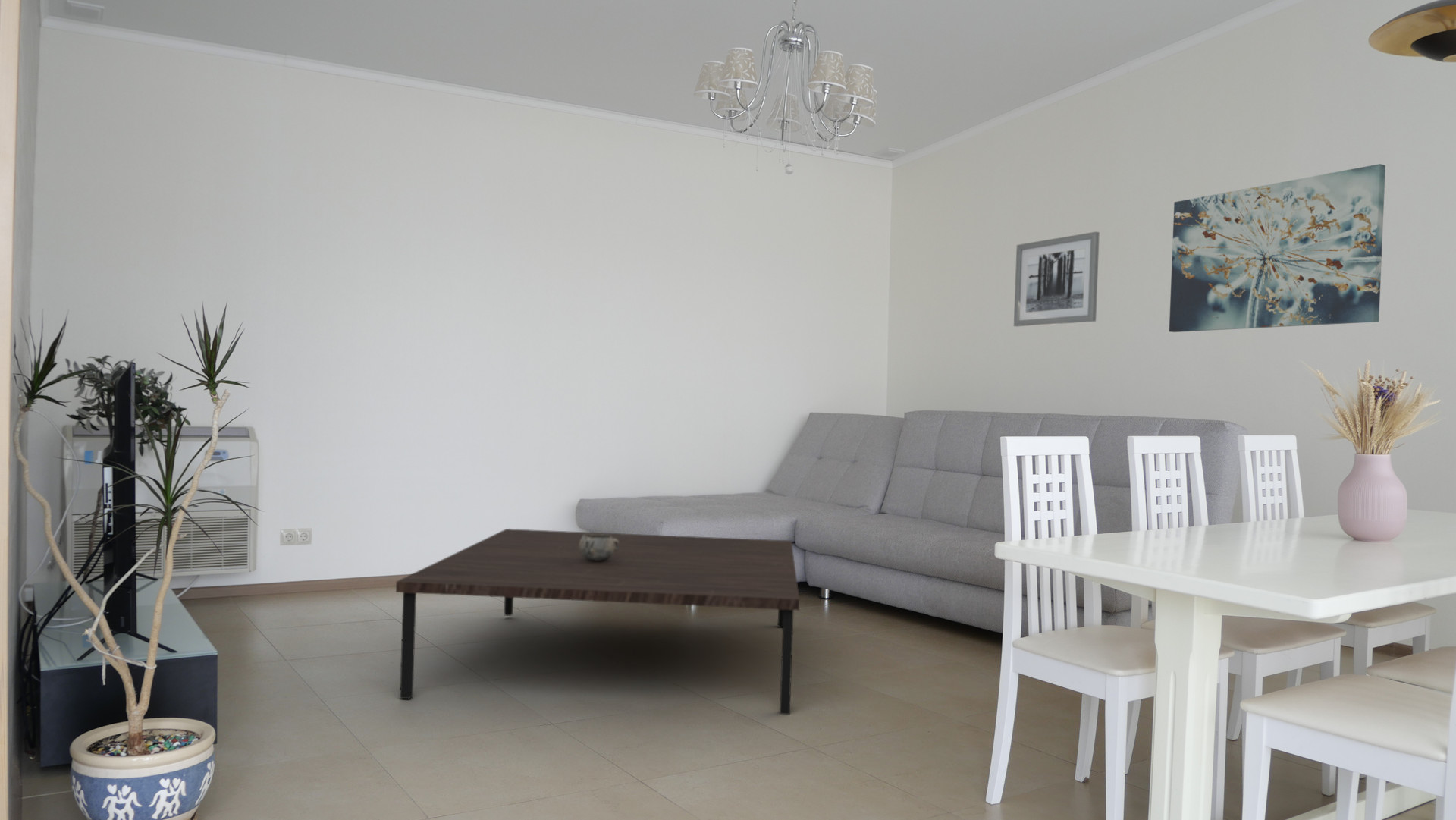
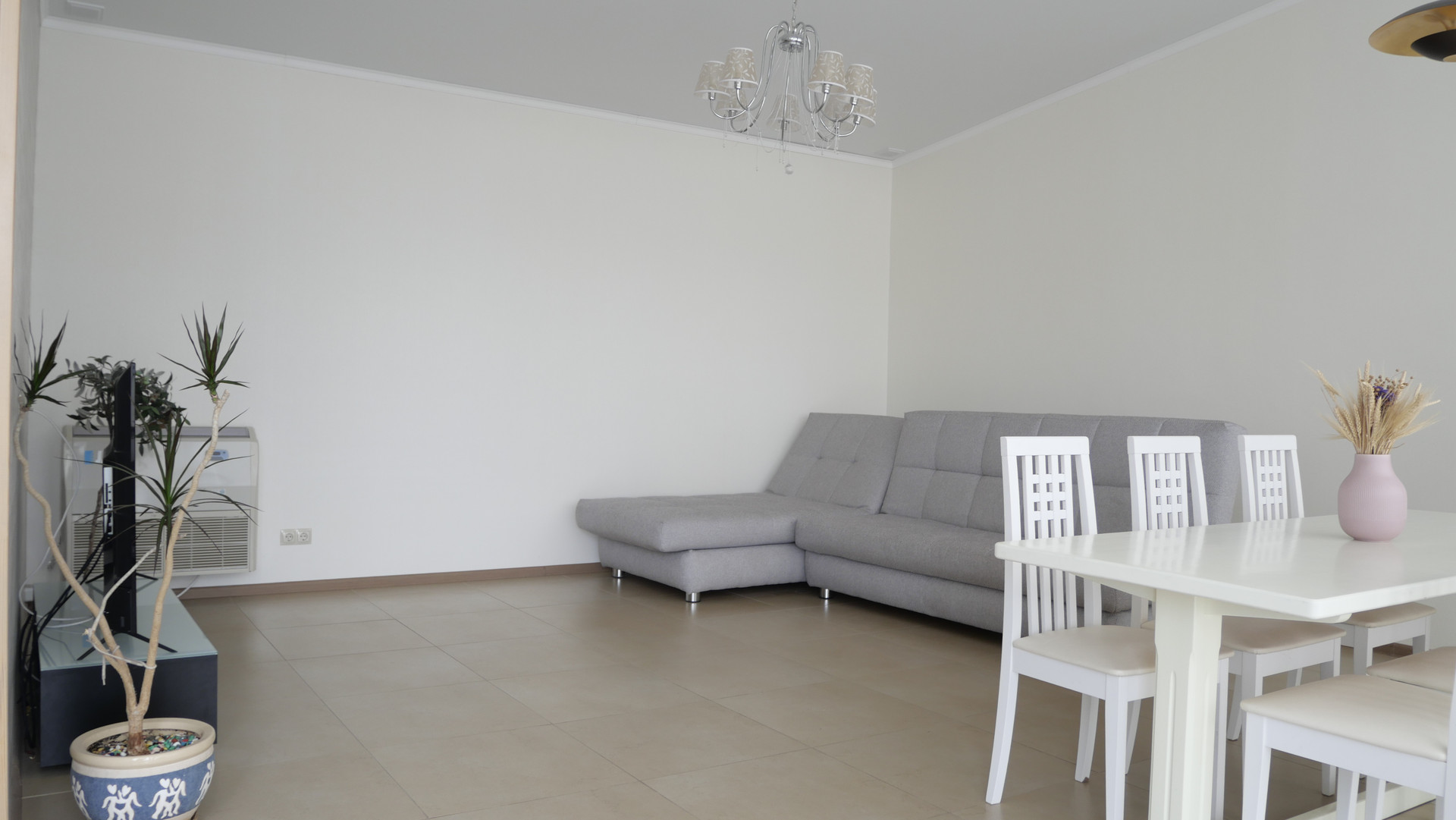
- wall art [1169,163,1386,333]
- decorative bowl [579,534,619,561]
- coffee table [395,528,800,715]
- wall art [1013,231,1100,328]
